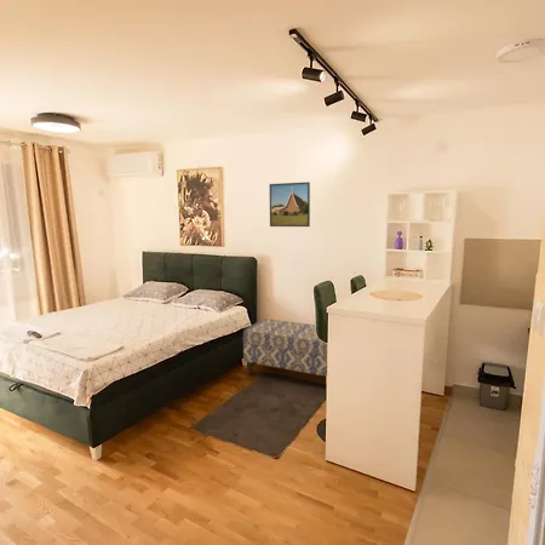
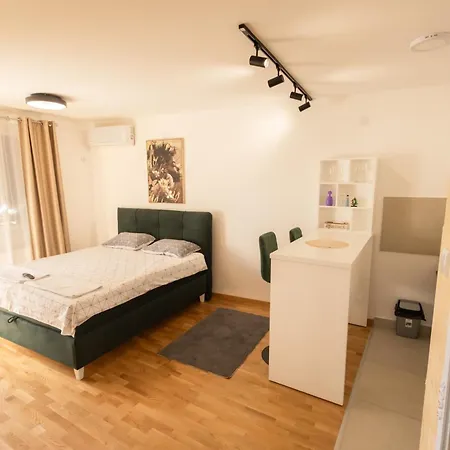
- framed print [268,180,311,228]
- bench [242,317,328,378]
